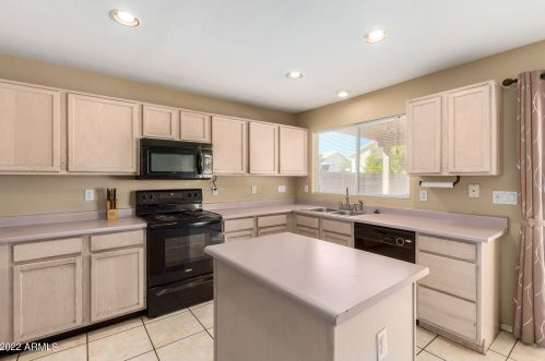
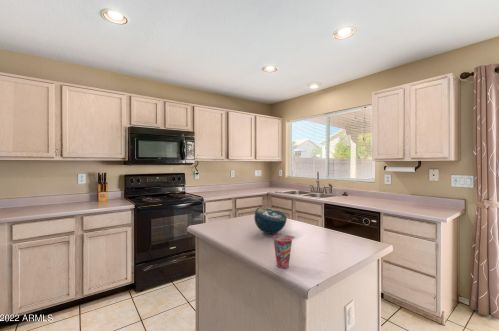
+ cup [272,234,295,269]
+ bowl [253,206,288,235]
